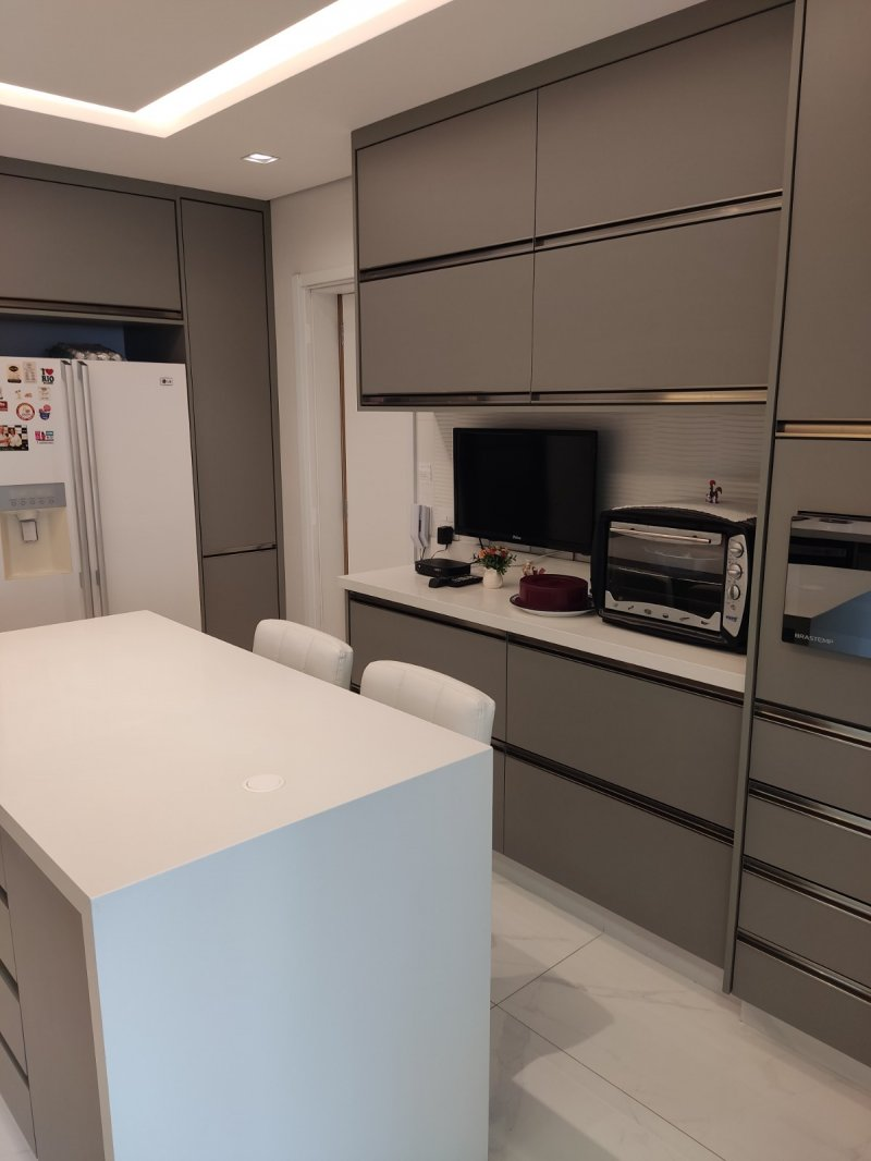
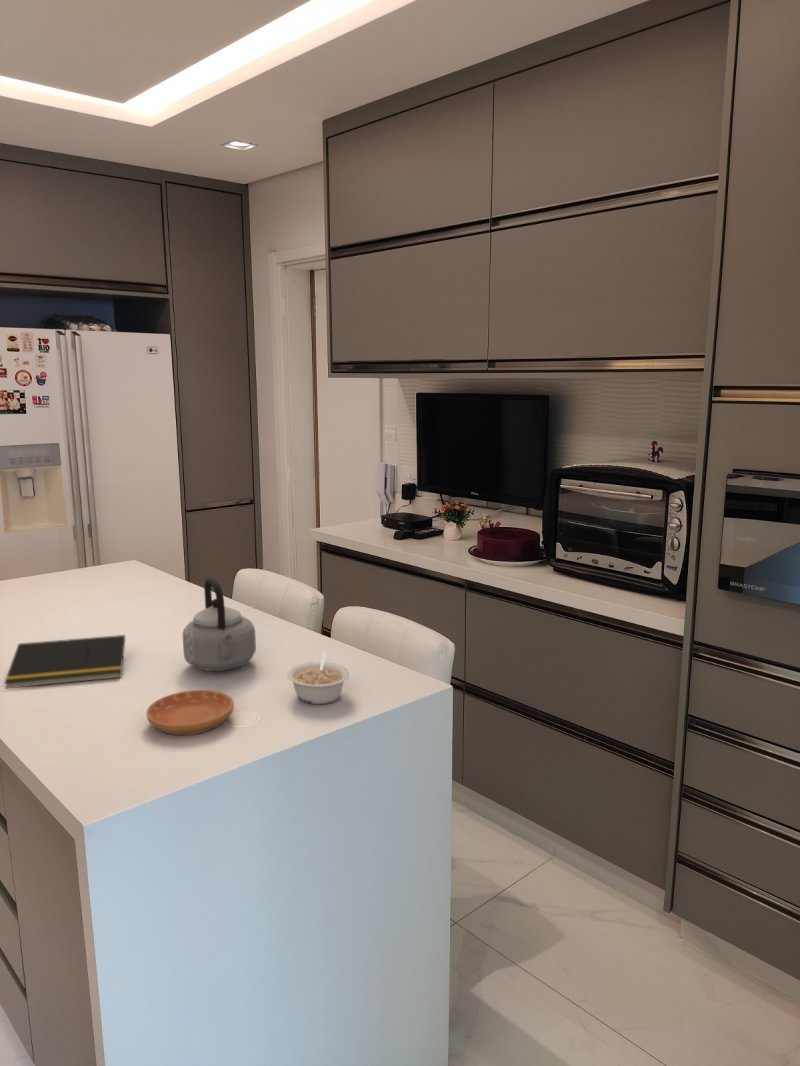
+ saucer [145,689,235,736]
+ teapot [182,577,257,672]
+ legume [286,651,350,705]
+ notepad [3,634,126,690]
